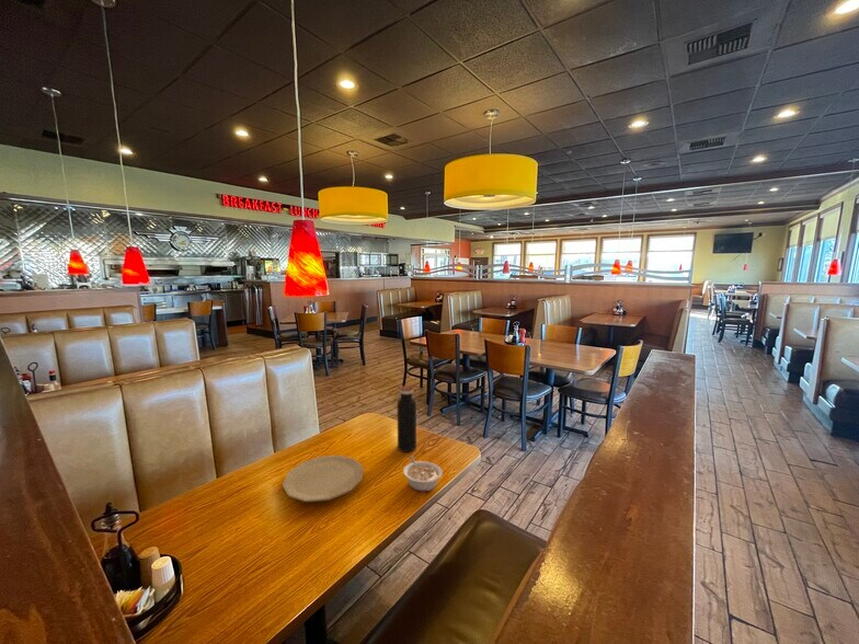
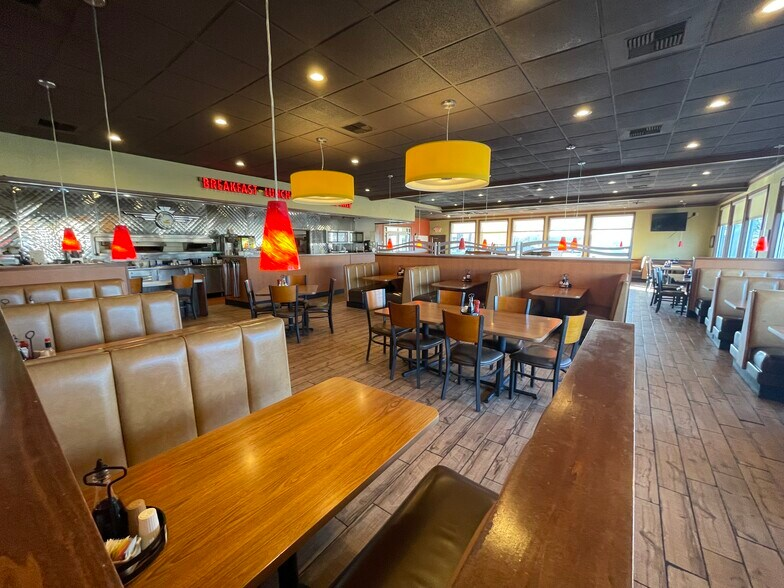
- water bottle [397,384,417,453]
- legume [402,455,444,493]
- plate [282,455,364,504]
